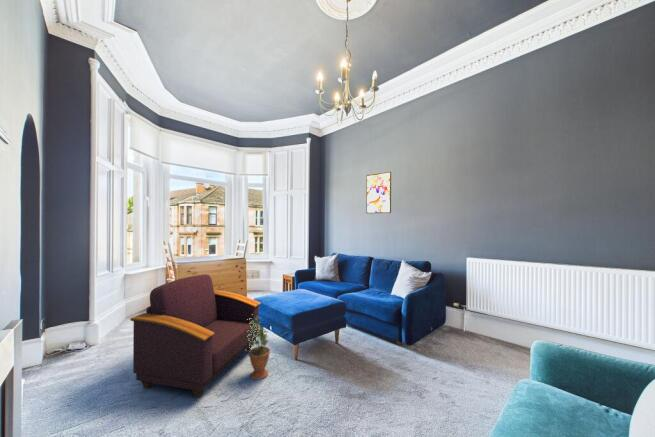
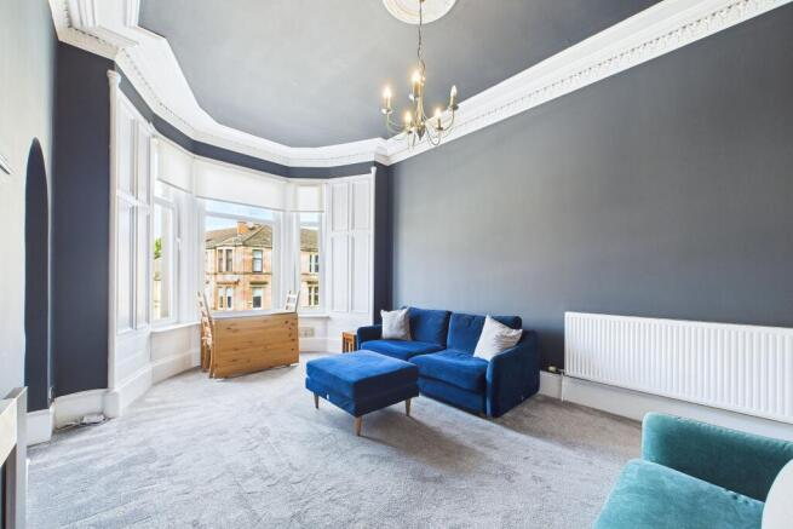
- potted plant [247,314,271,381]
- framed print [365,171,392,214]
- armchair [129,273,261,399]
